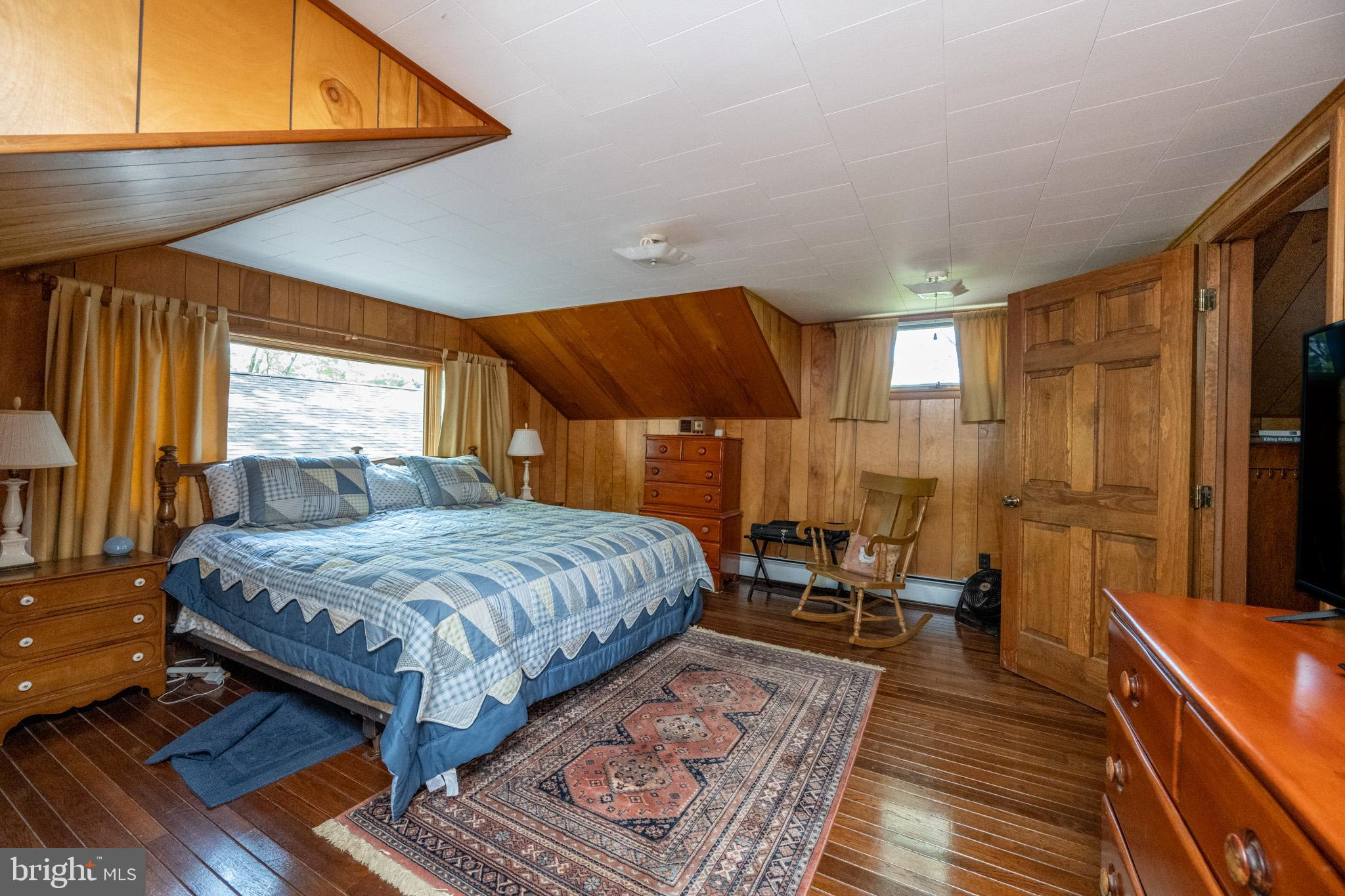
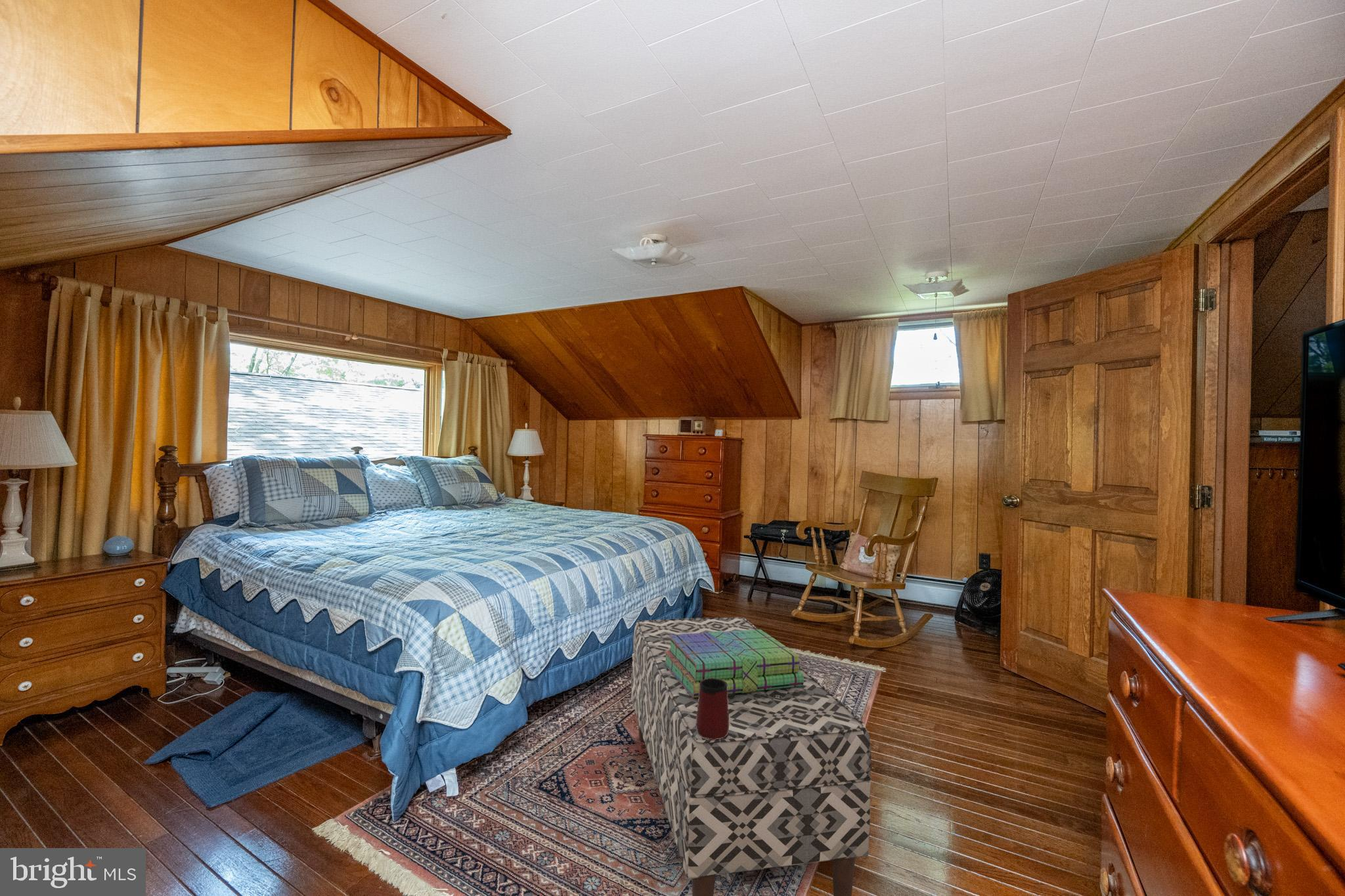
+ stack of books [663,629,804,698]
+ bench [630,616,872,896]
+ mug [696,678,729,740]
